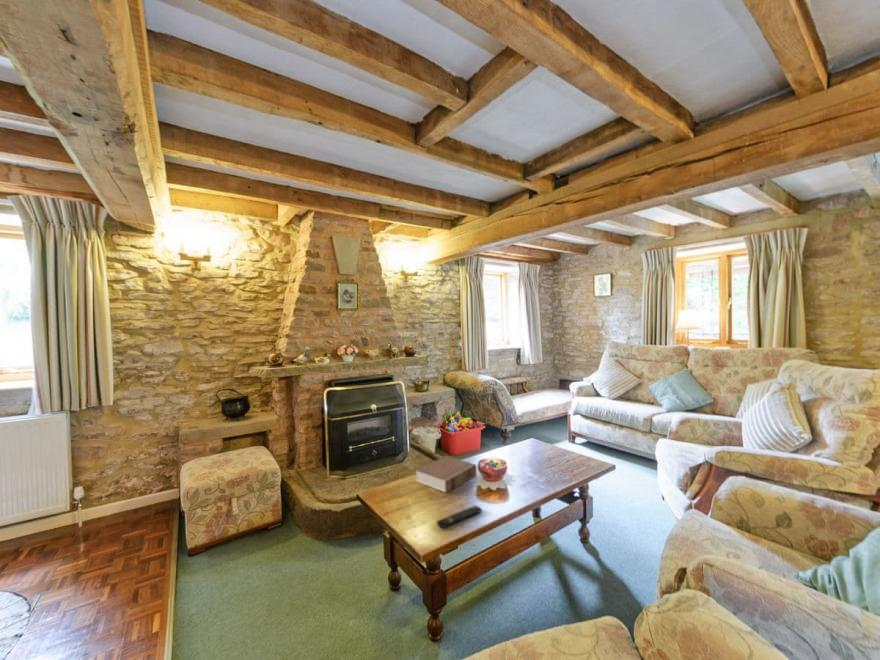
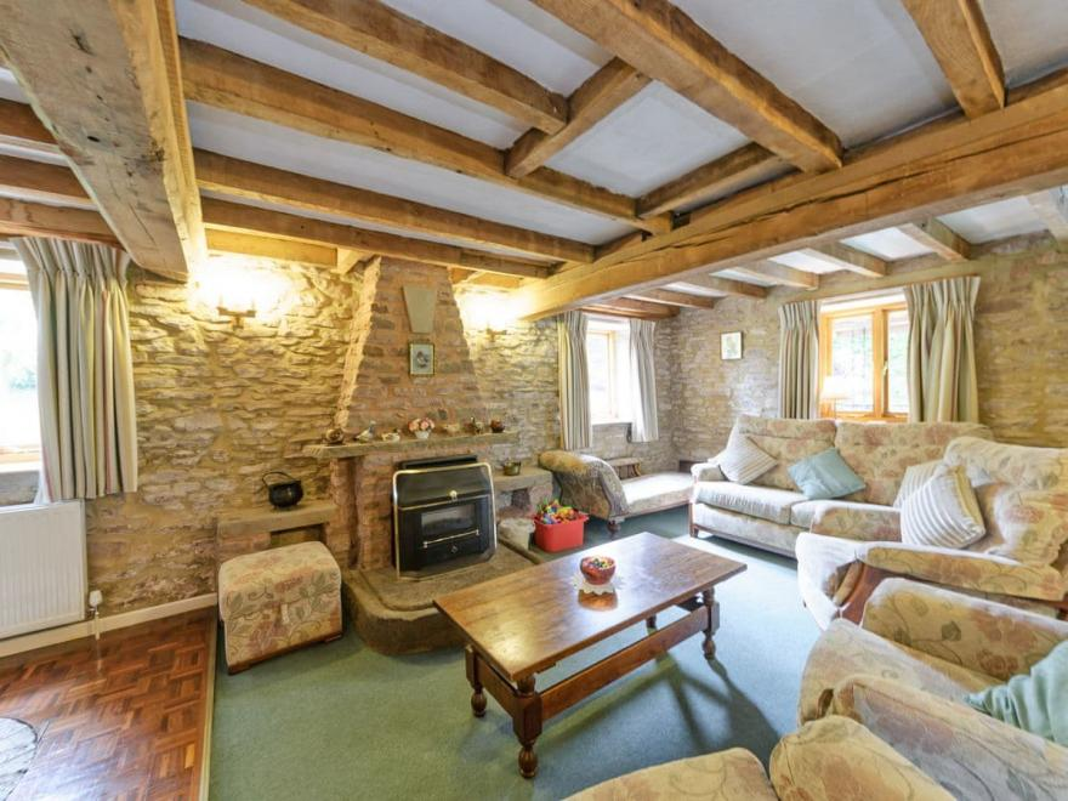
- remote control [436,505,483,529]
- book [415,455,477,494]
